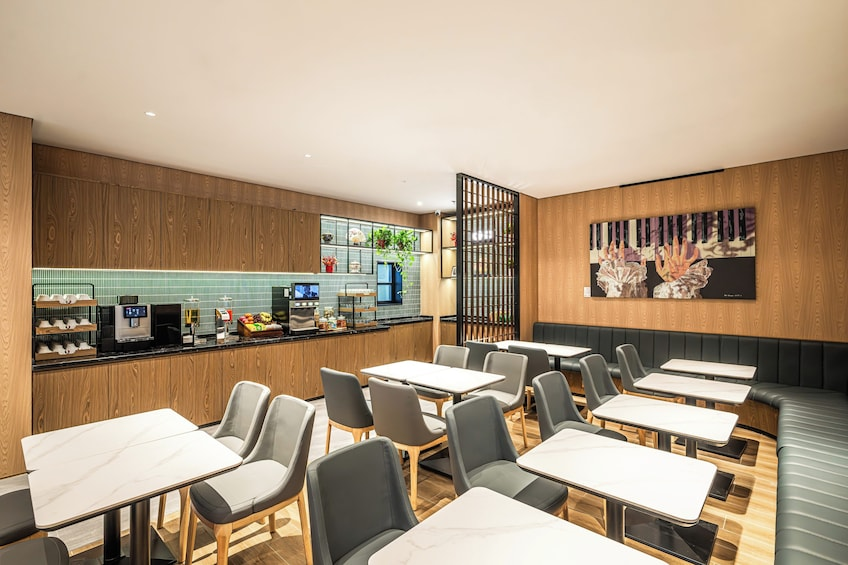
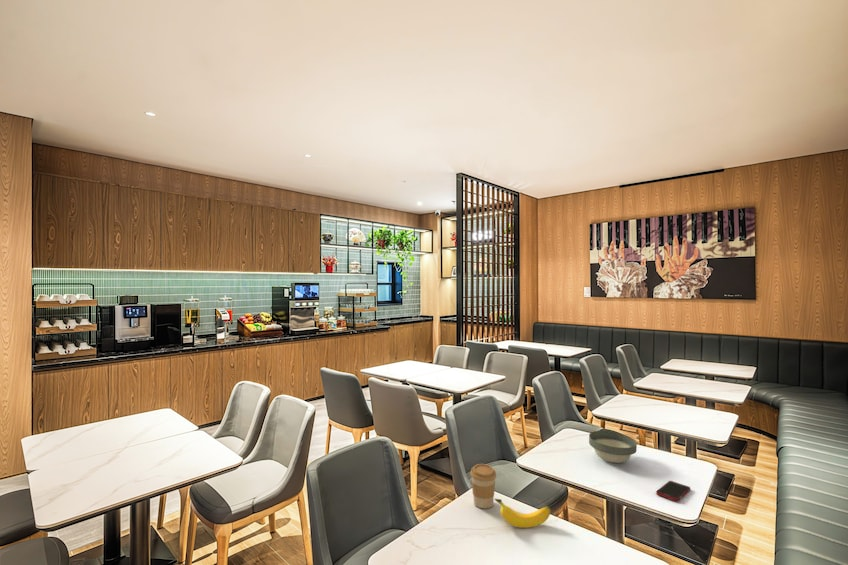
+ coffee cup [469,463,497,509]
+ bowl [588,430,638,464]
+ banana [494,498,552,529]
+ cell phone [655,480,691,502]
